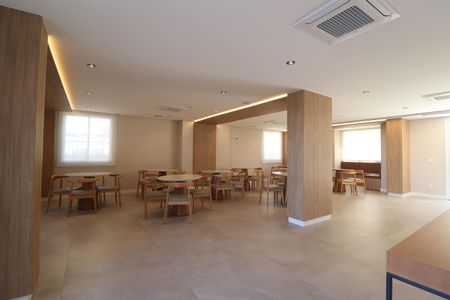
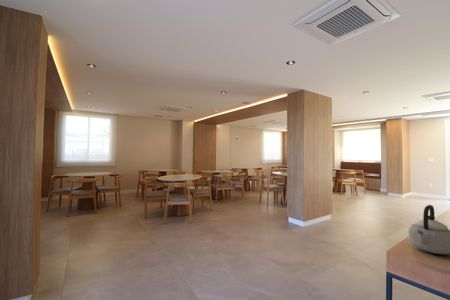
+ teapot [407,204,450,255]
